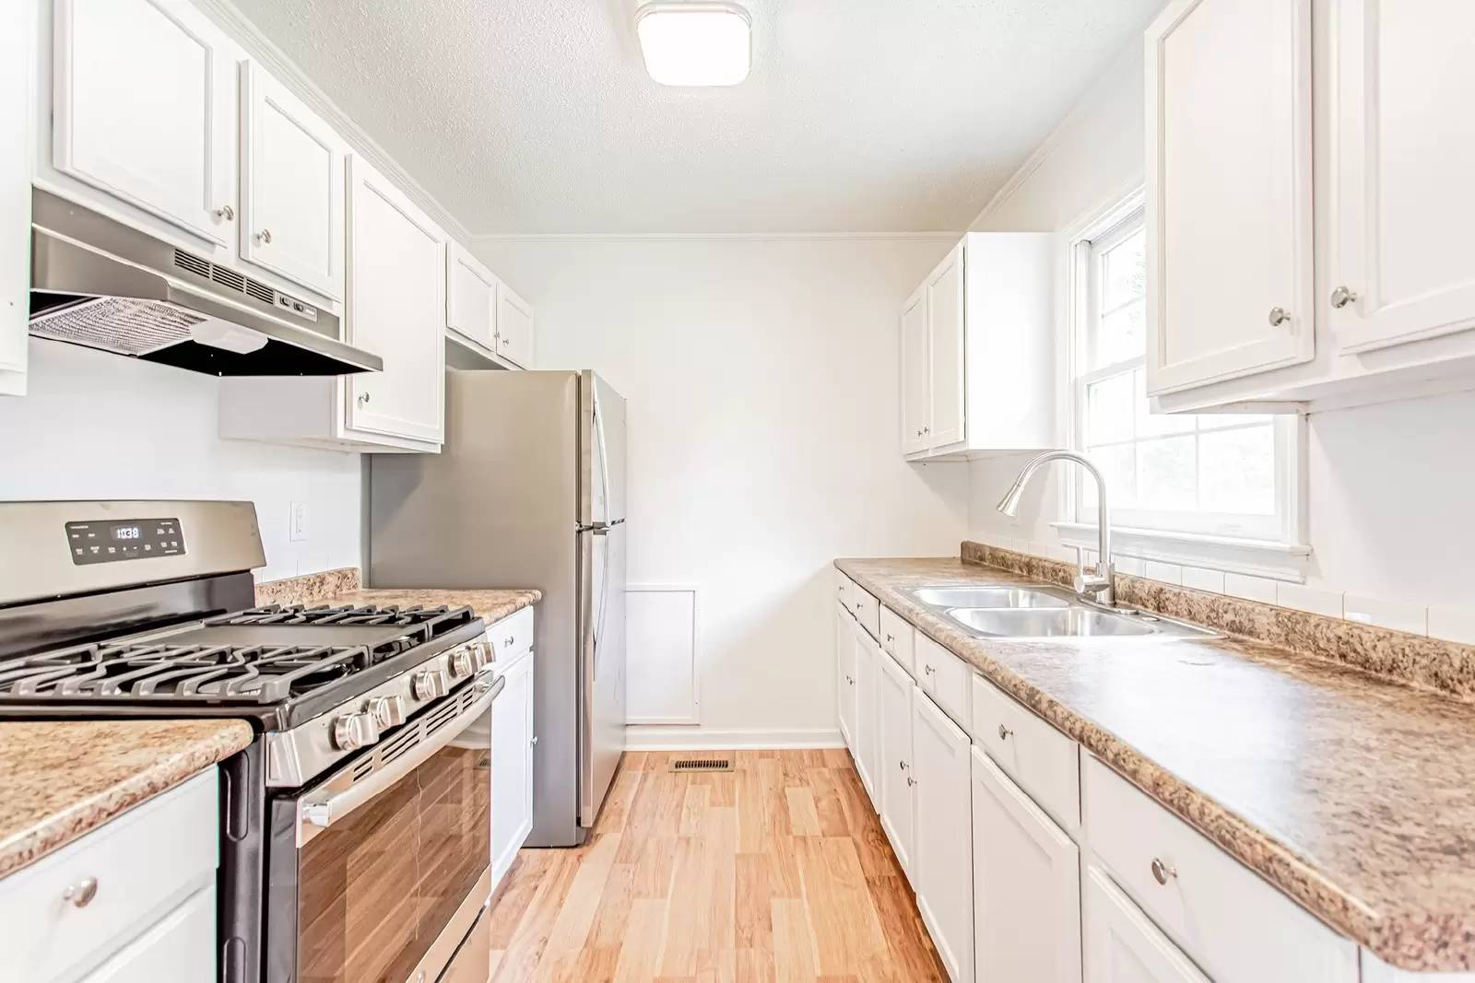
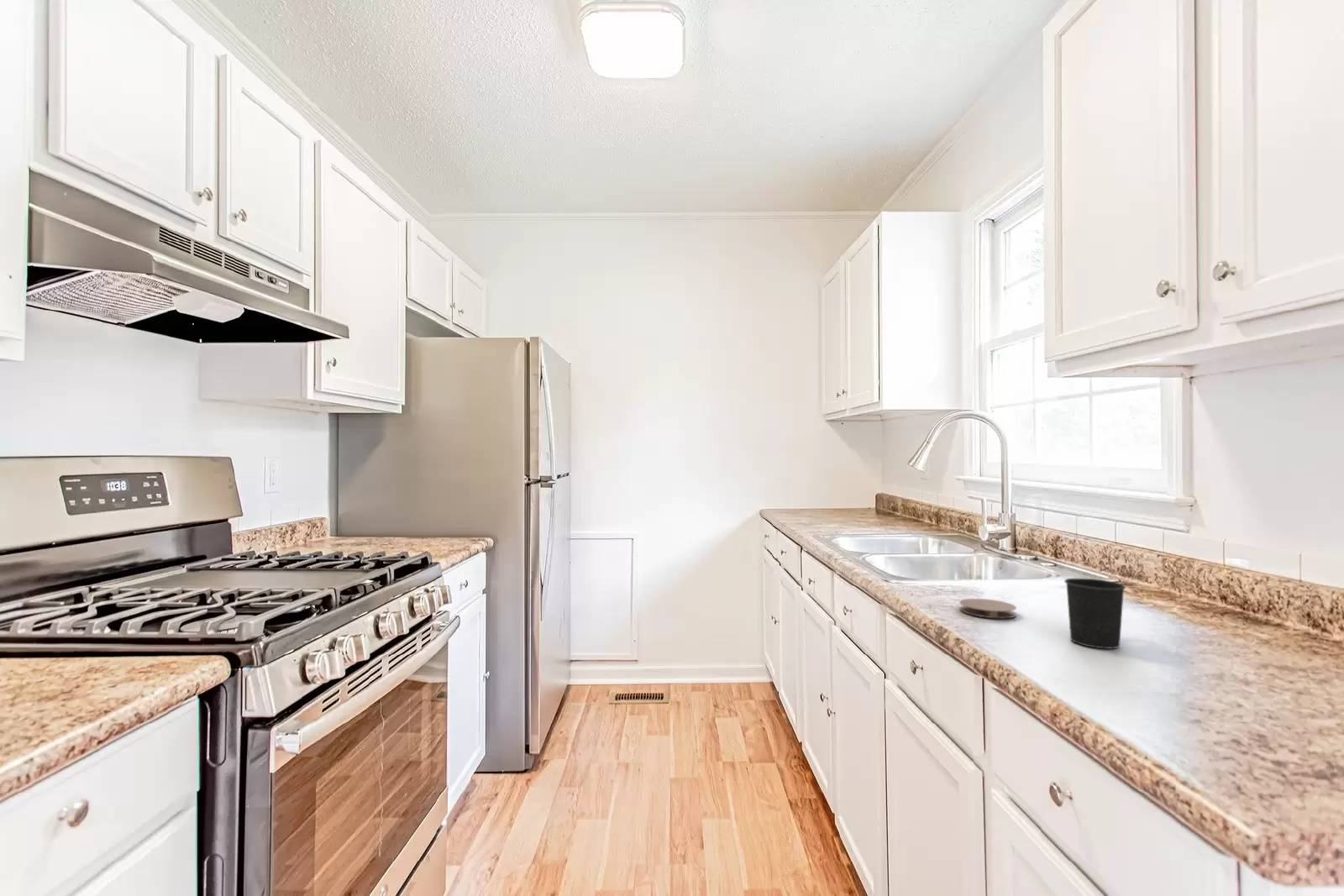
+ coaster [958,598,1017,619]
+ mug [1063,578,1126,649]
